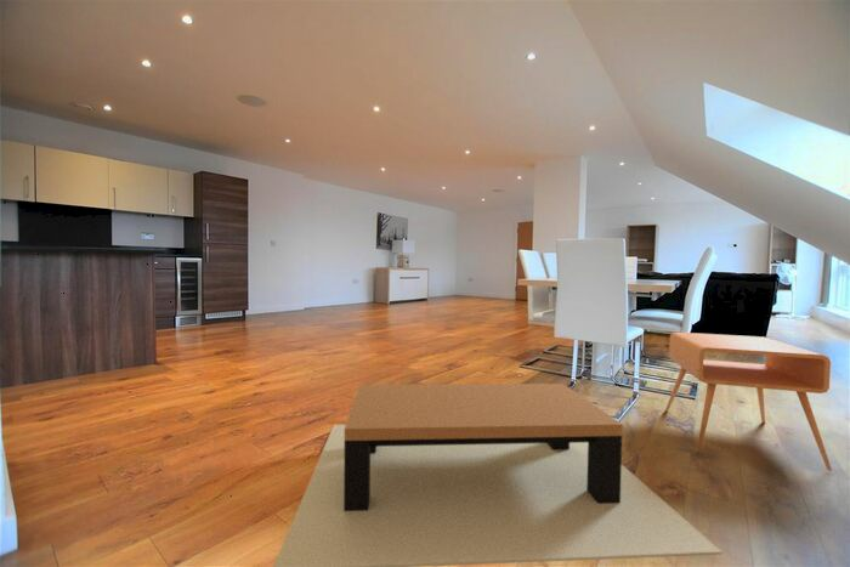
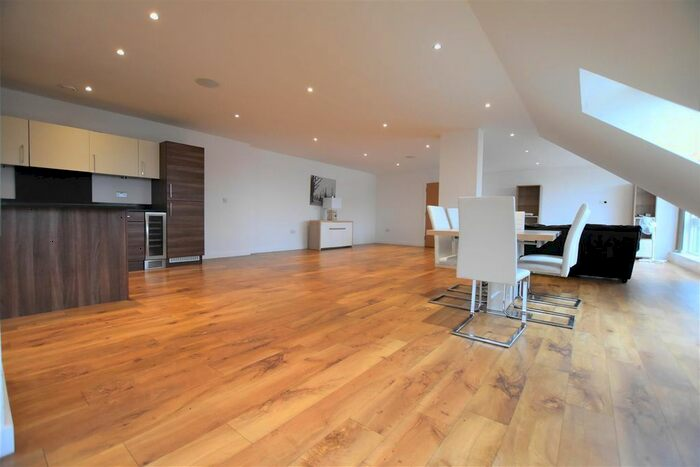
- side table [664,331,833,472]
- coffee table [272,382,724,567]
